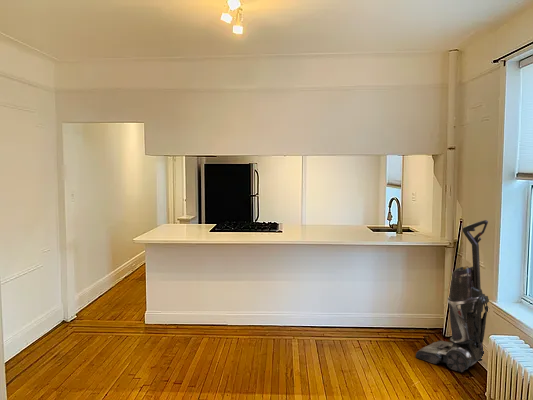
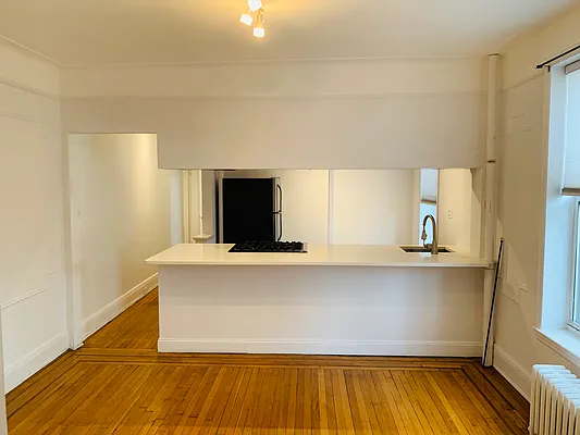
- vacuum cleaner [415,219,490,373]
